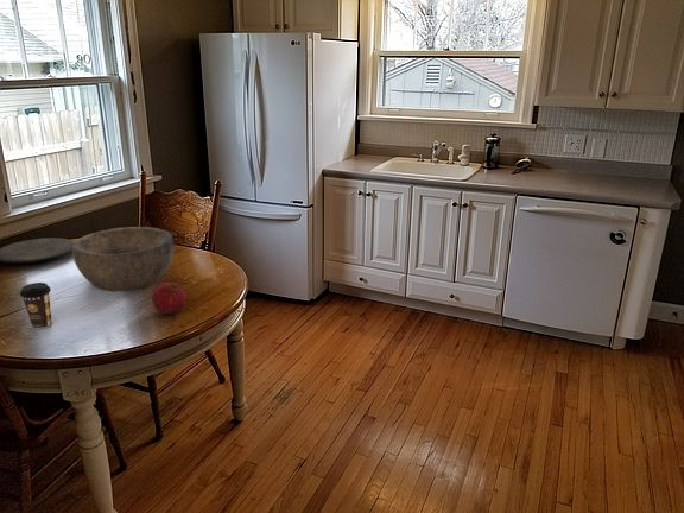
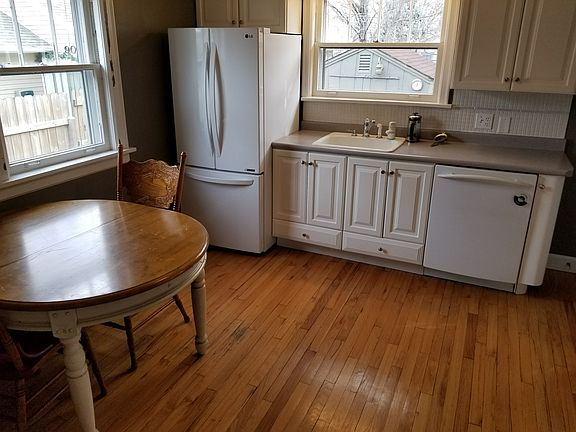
- plate [0,236,75,264]
- bowl [71,226,175,292]
- coffee cup [19,281,53,330]
- fruit [151,280,188,315]
